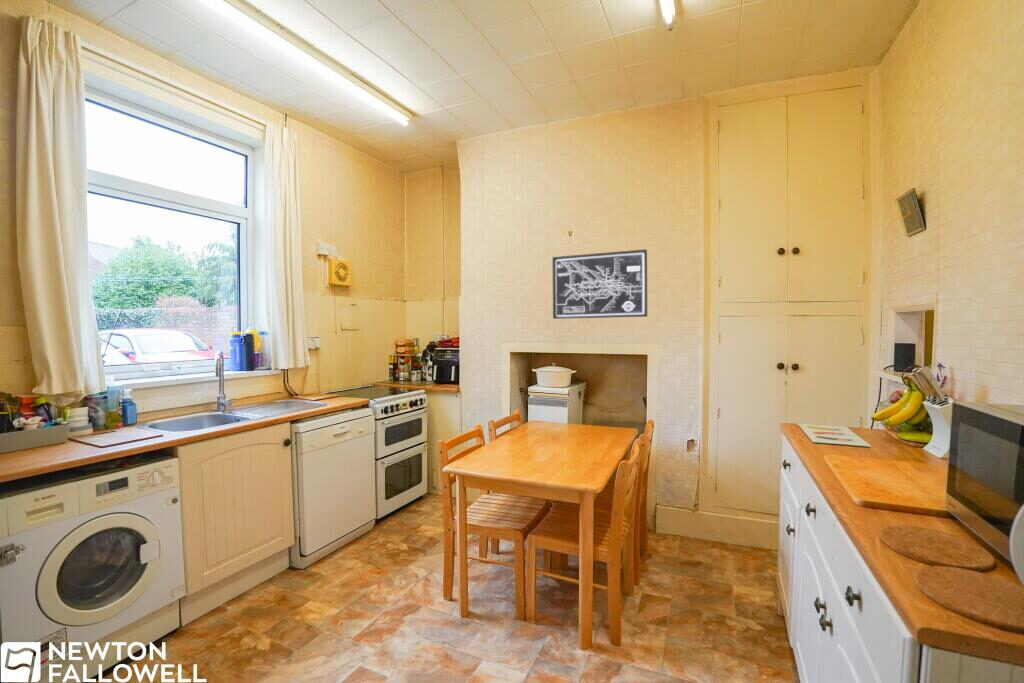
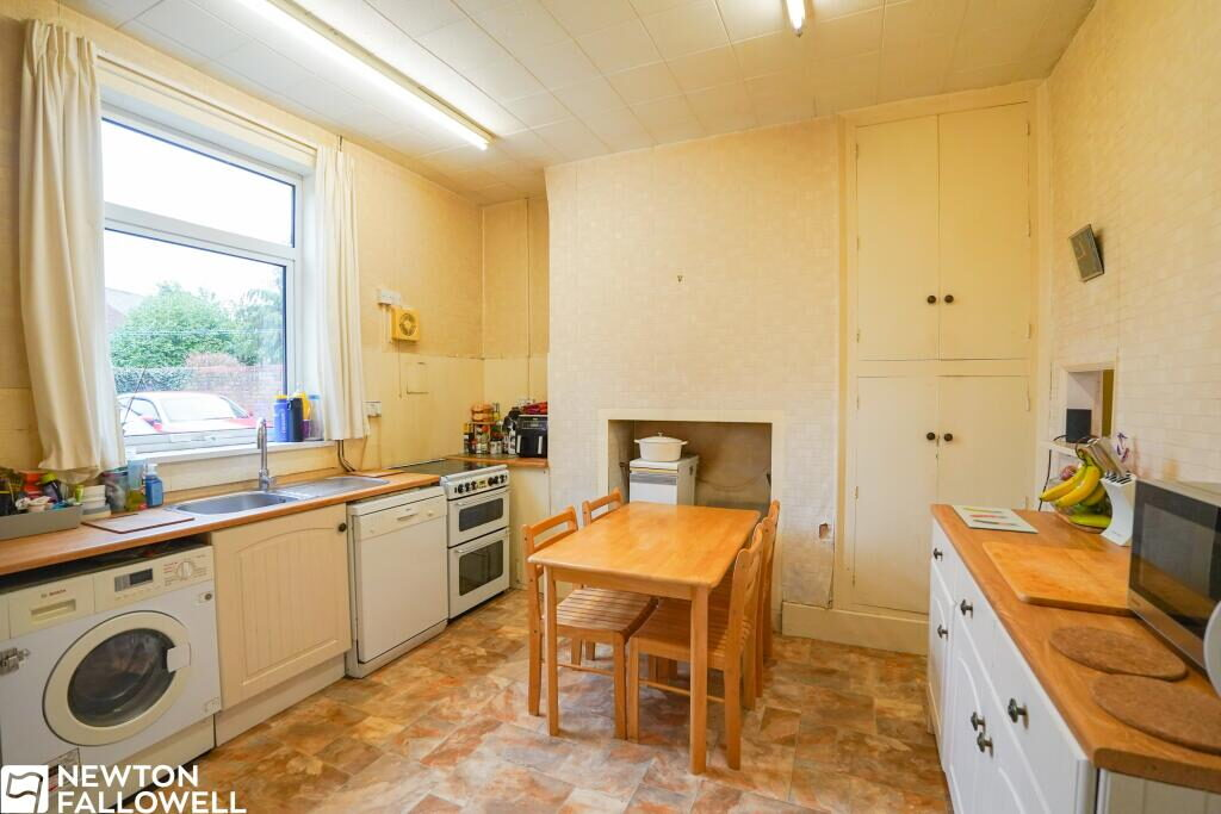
- wall art [551,248,648,320]
